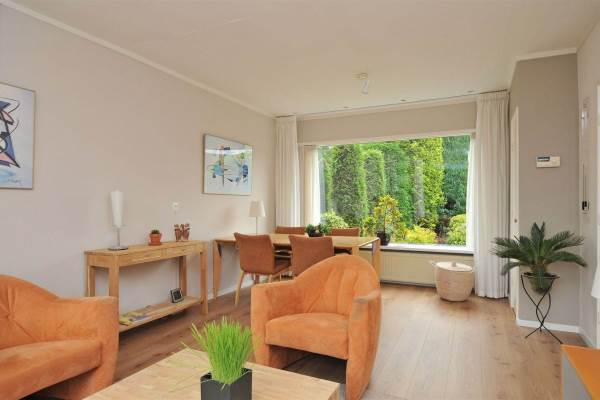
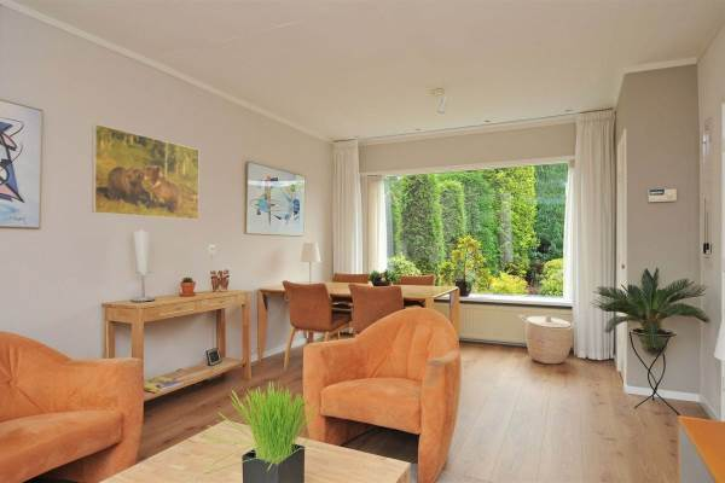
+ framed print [91,123,201,221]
